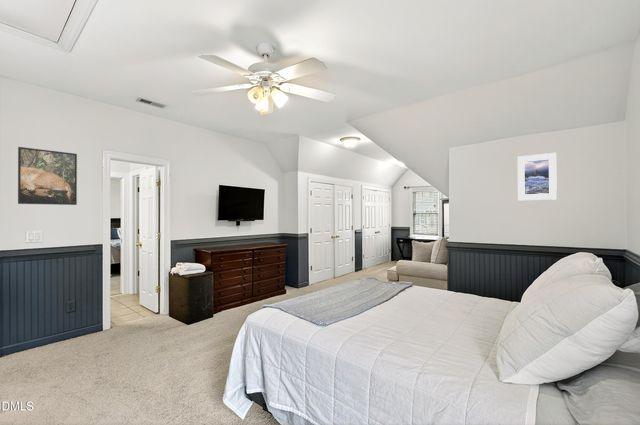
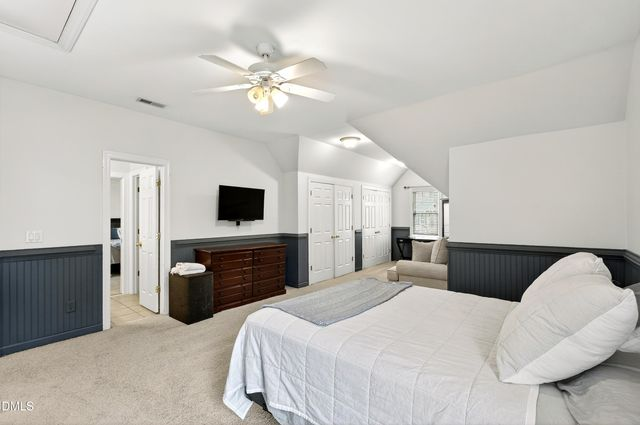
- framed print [17,146,78,206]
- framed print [517,152,558,201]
